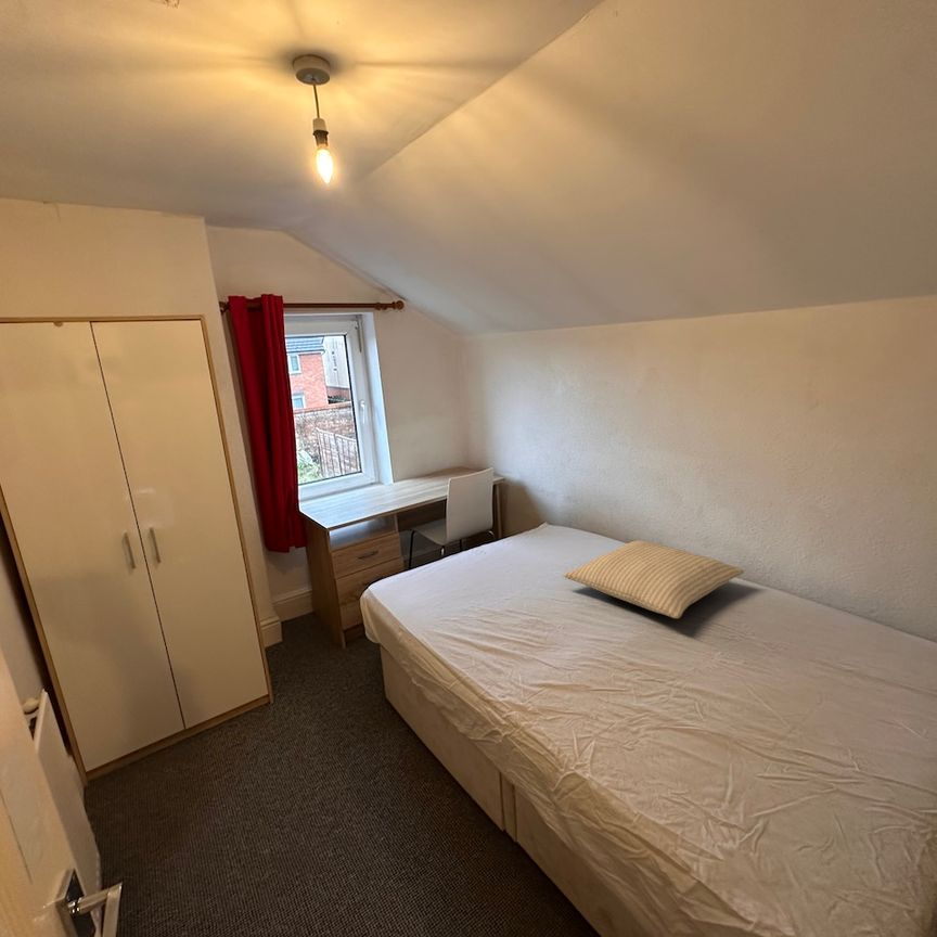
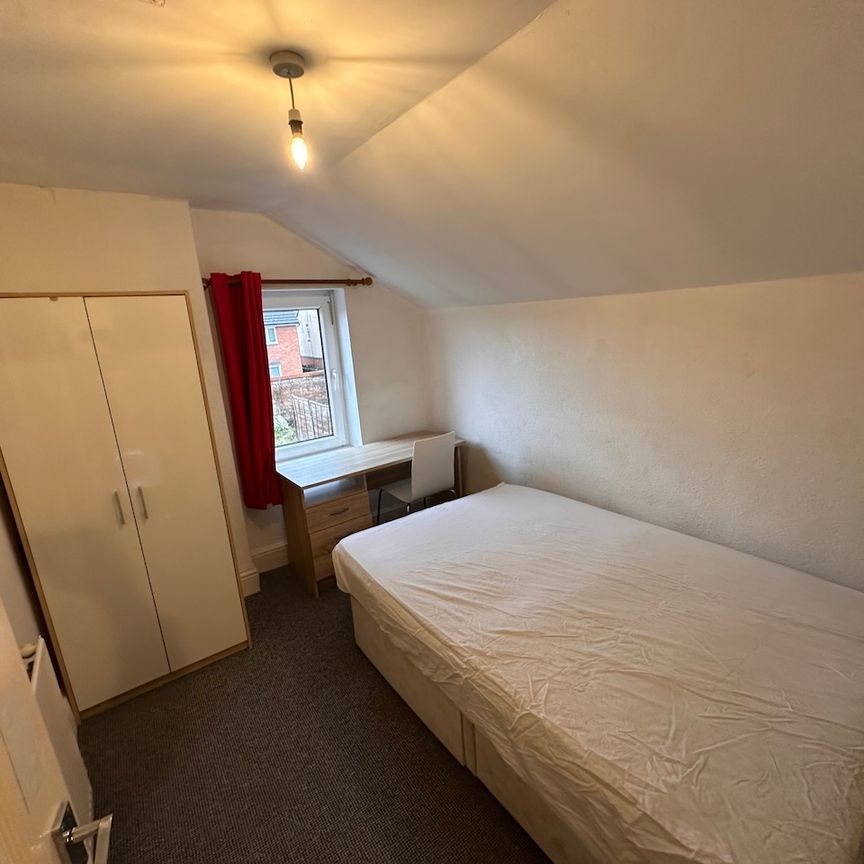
- pillow [563,539,745,619]
